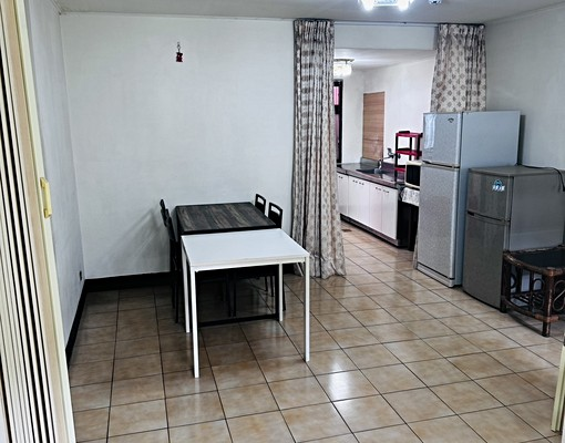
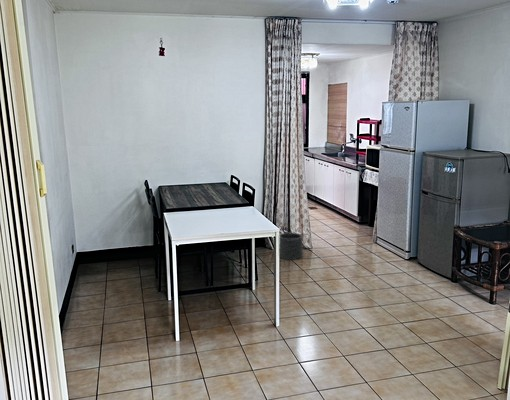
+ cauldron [279,231,304,261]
